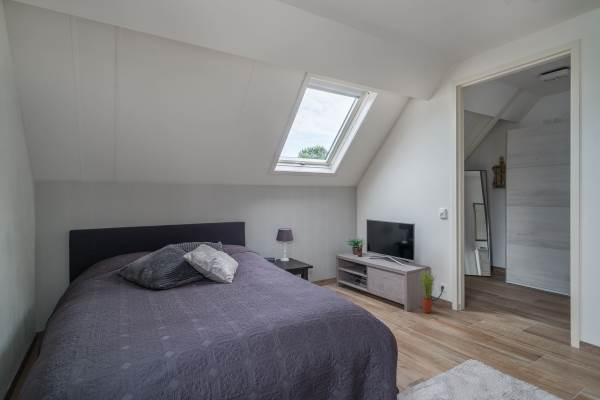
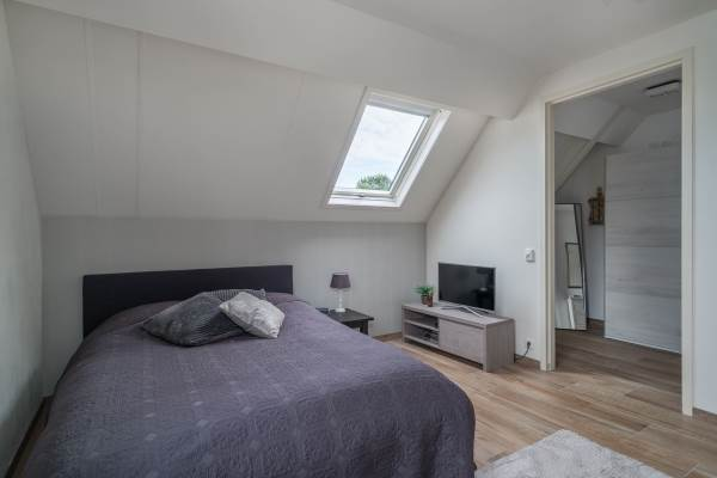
- potted plant [419,270,438,314]
